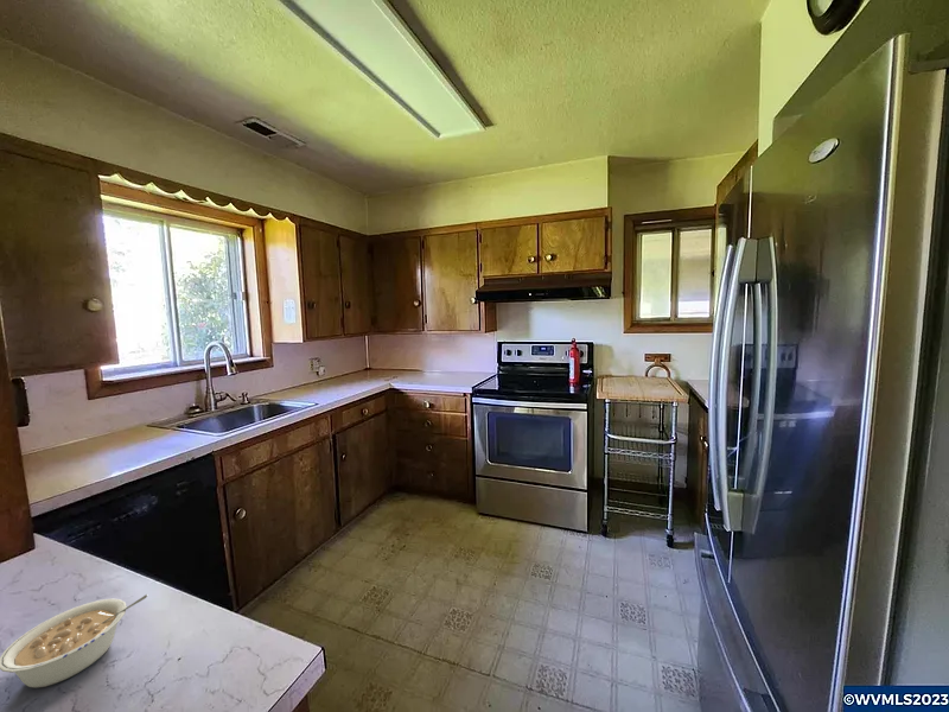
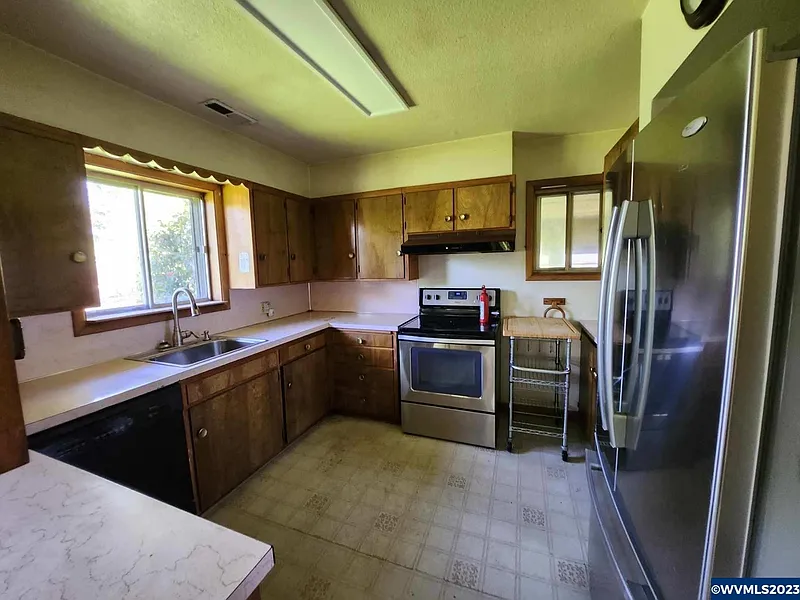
- legume [0,593,148,688]
